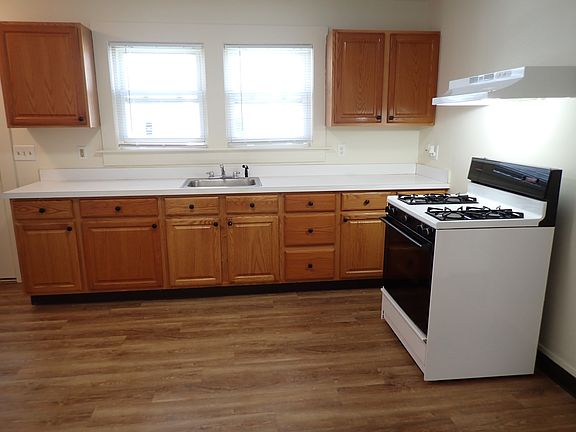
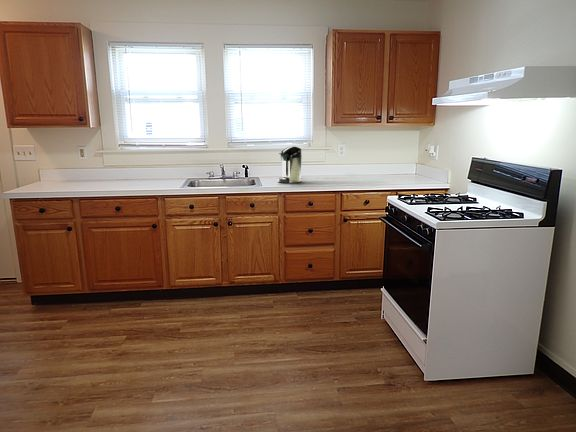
+ coffee maker [277,145,303,184]
